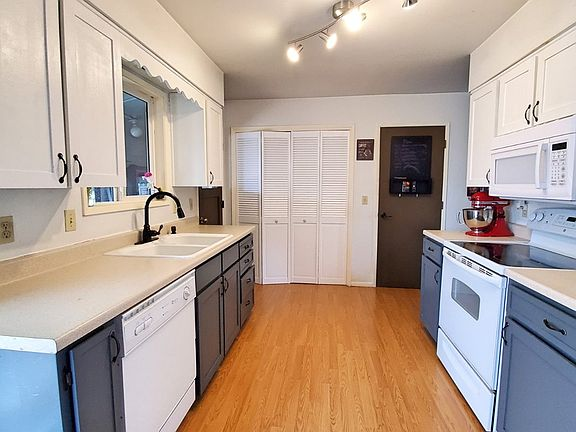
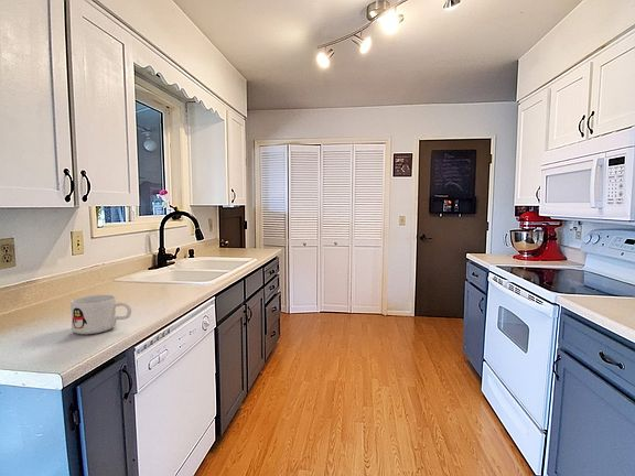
+ mug [69,293,132,335]
